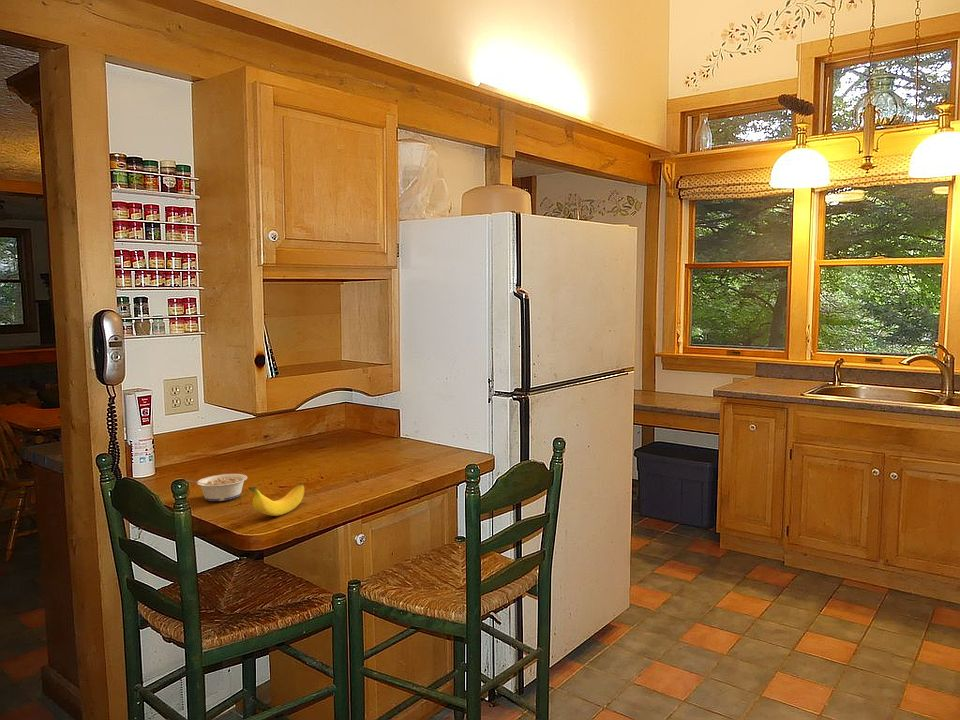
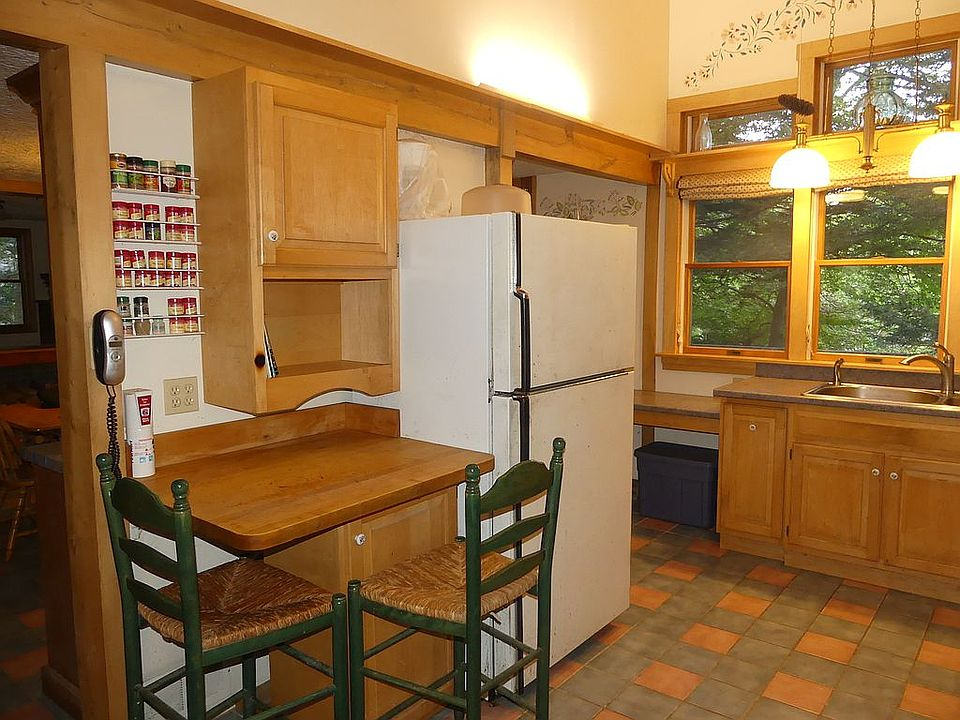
- legume [185,473,248,502]
- banana [247,482,305,517]
